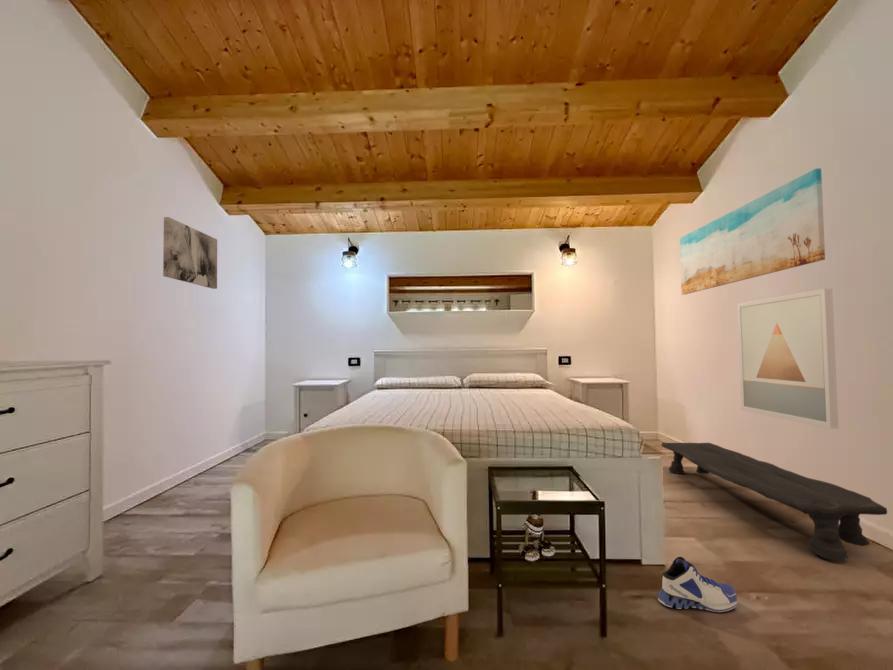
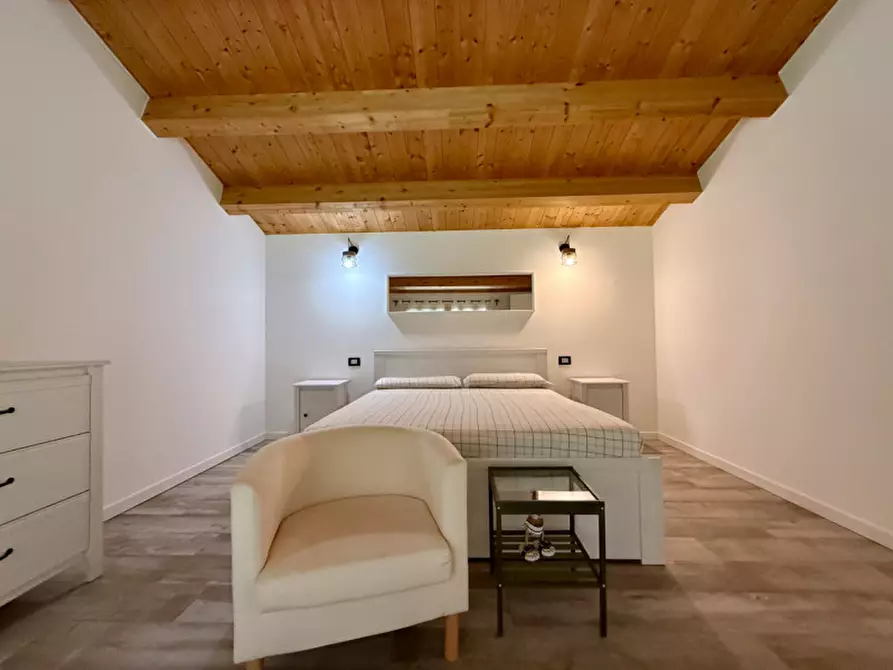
- bench [661,442,888,563]
- sneaker [657,556,738,613]
- wall art [736,288,839,430]
- wall art [162,216,218,290]
- wall art [679,167,826,296]
